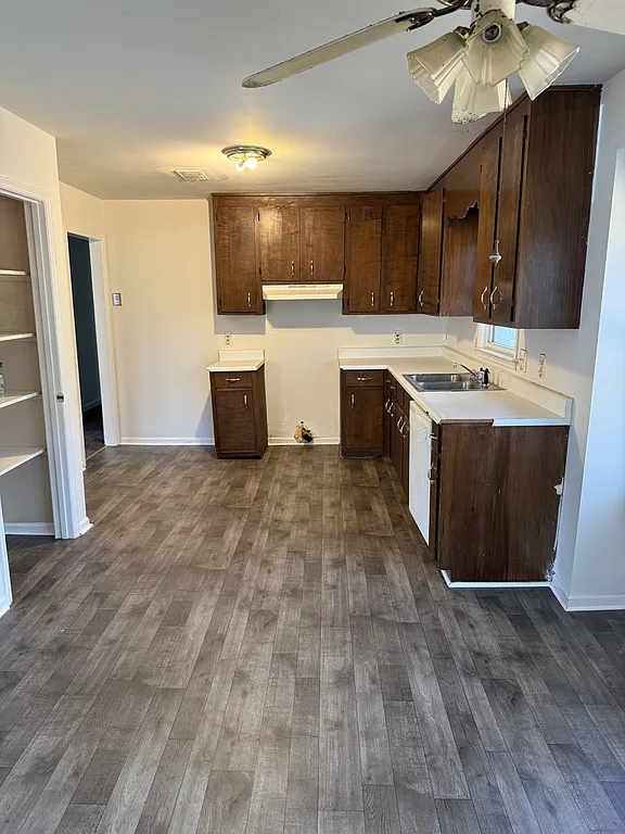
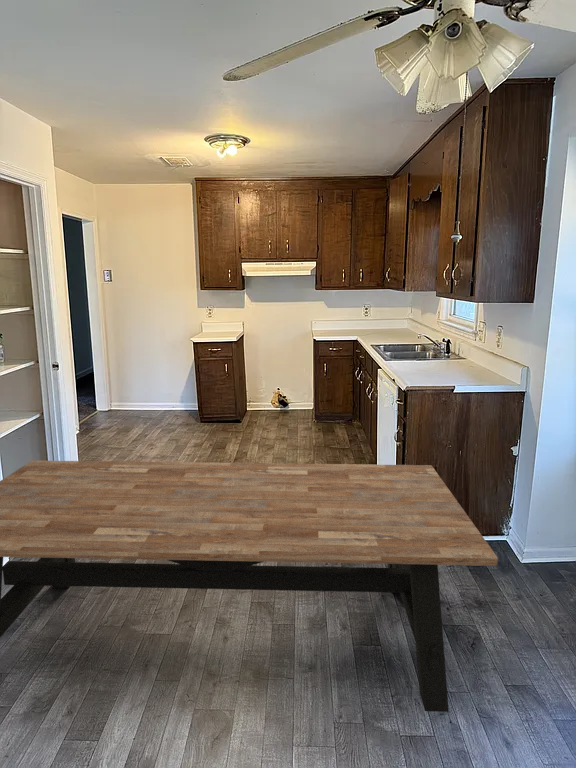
+ dining table [0,459,499,713]
